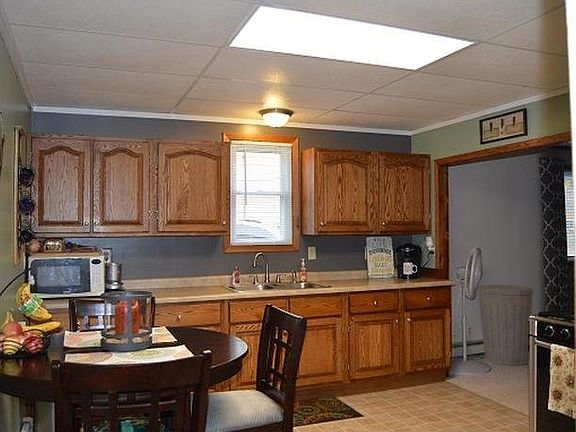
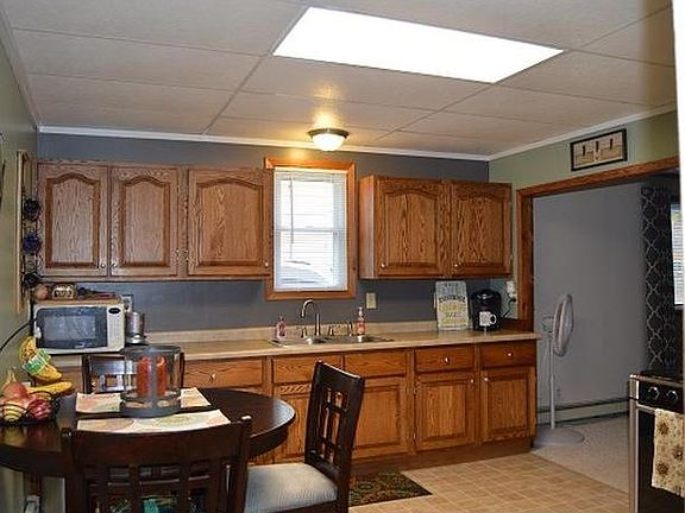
- trash can [477,284,534,366]
